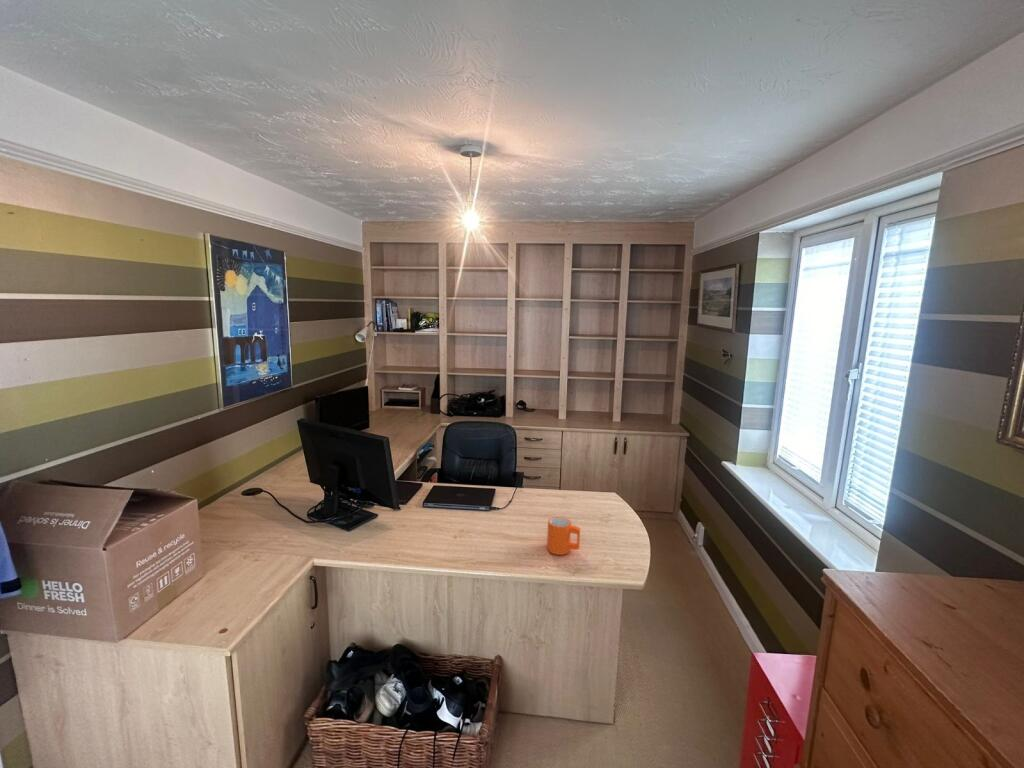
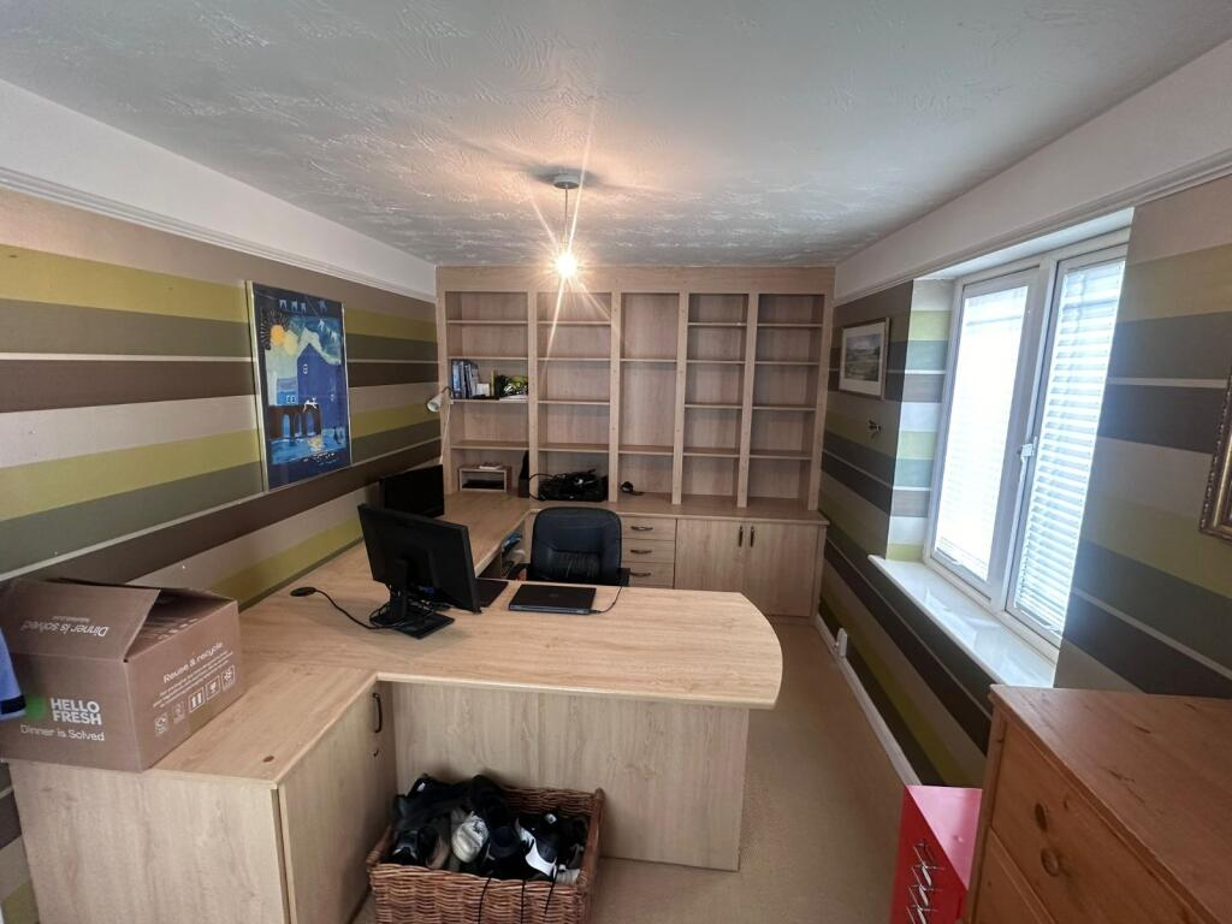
- mug [546,516,581,556]
